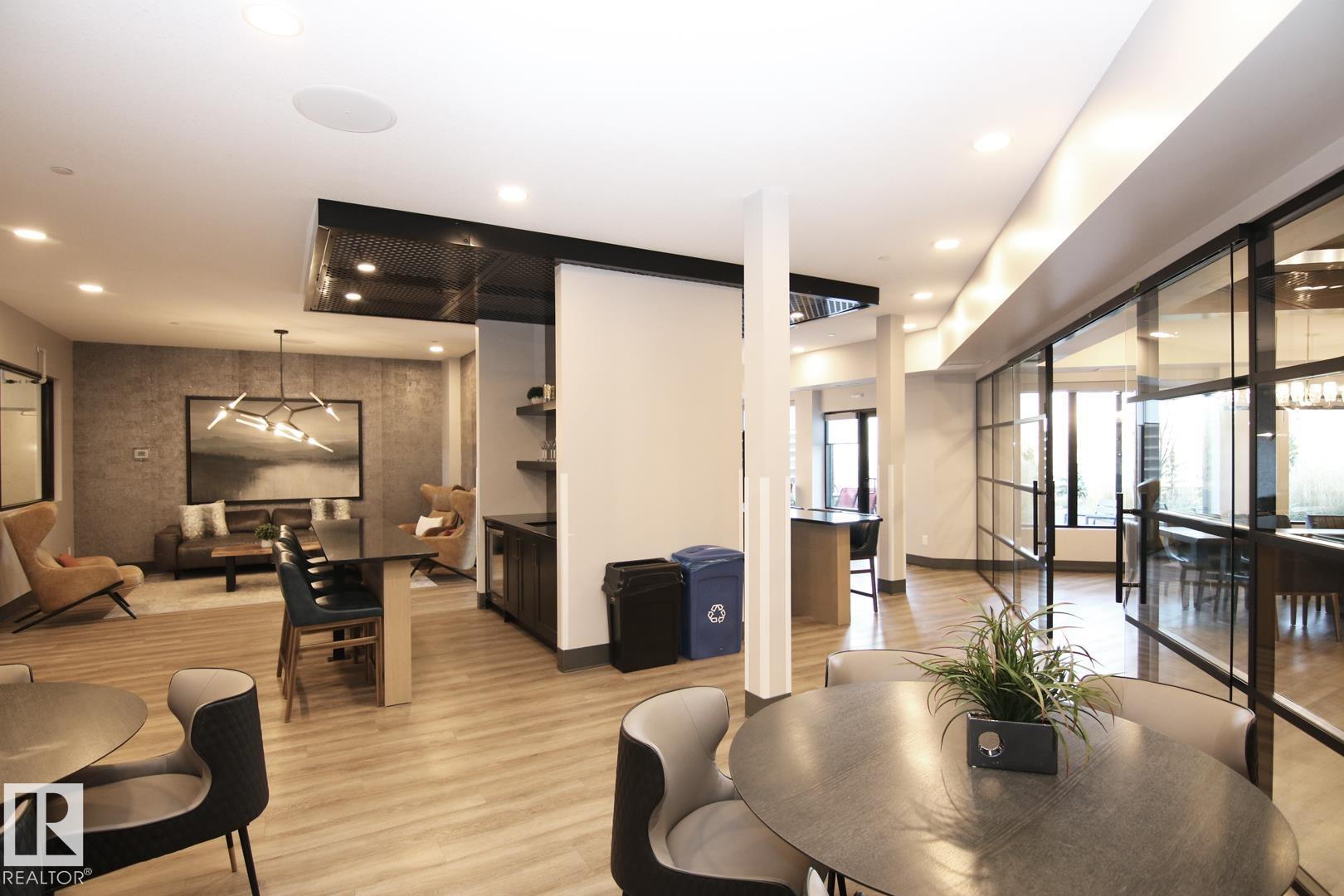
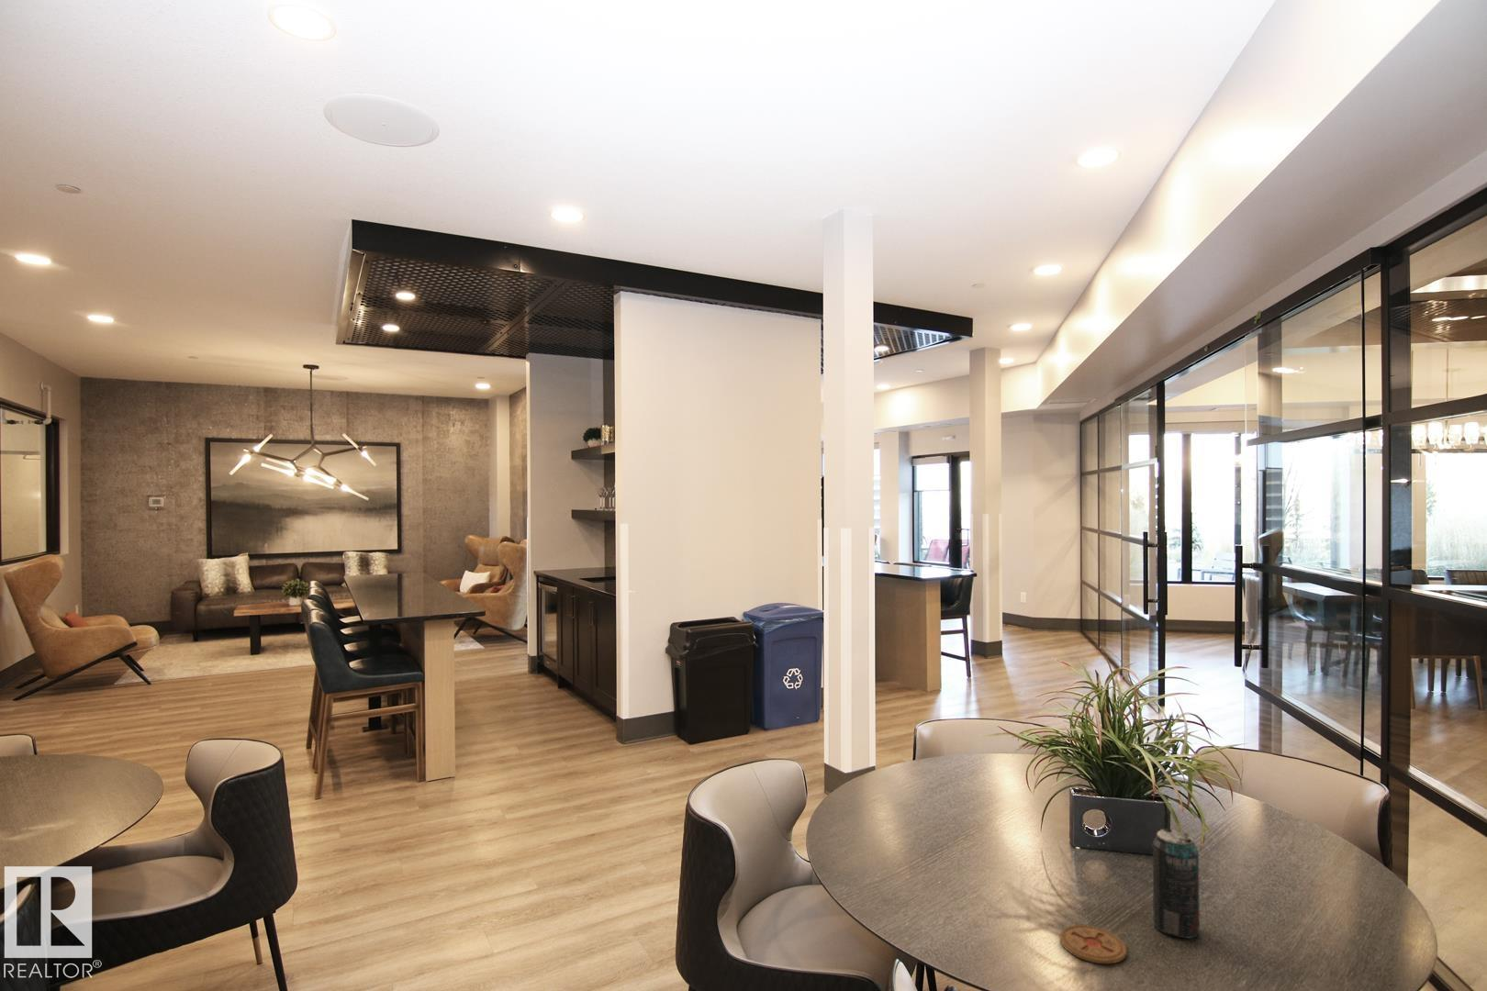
+ coaster [1059,924,1127,964]
+ beverage can [1152,827,1200,940]
